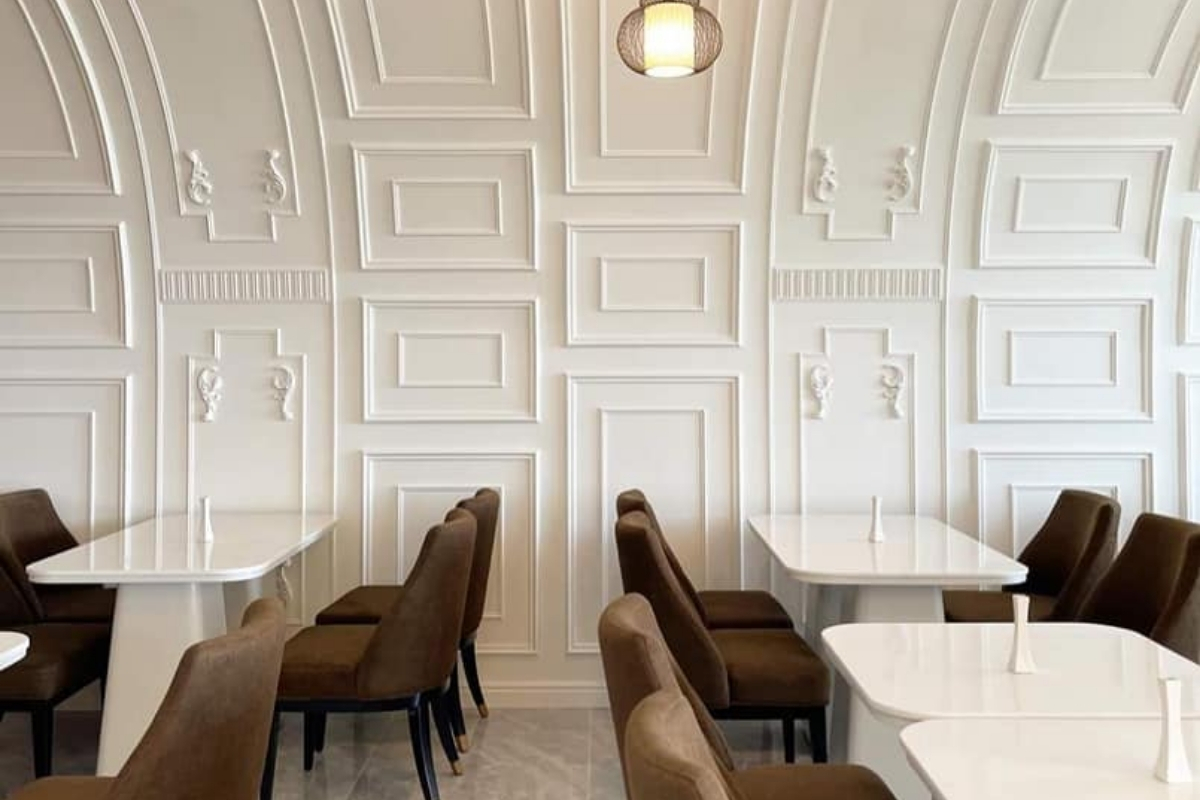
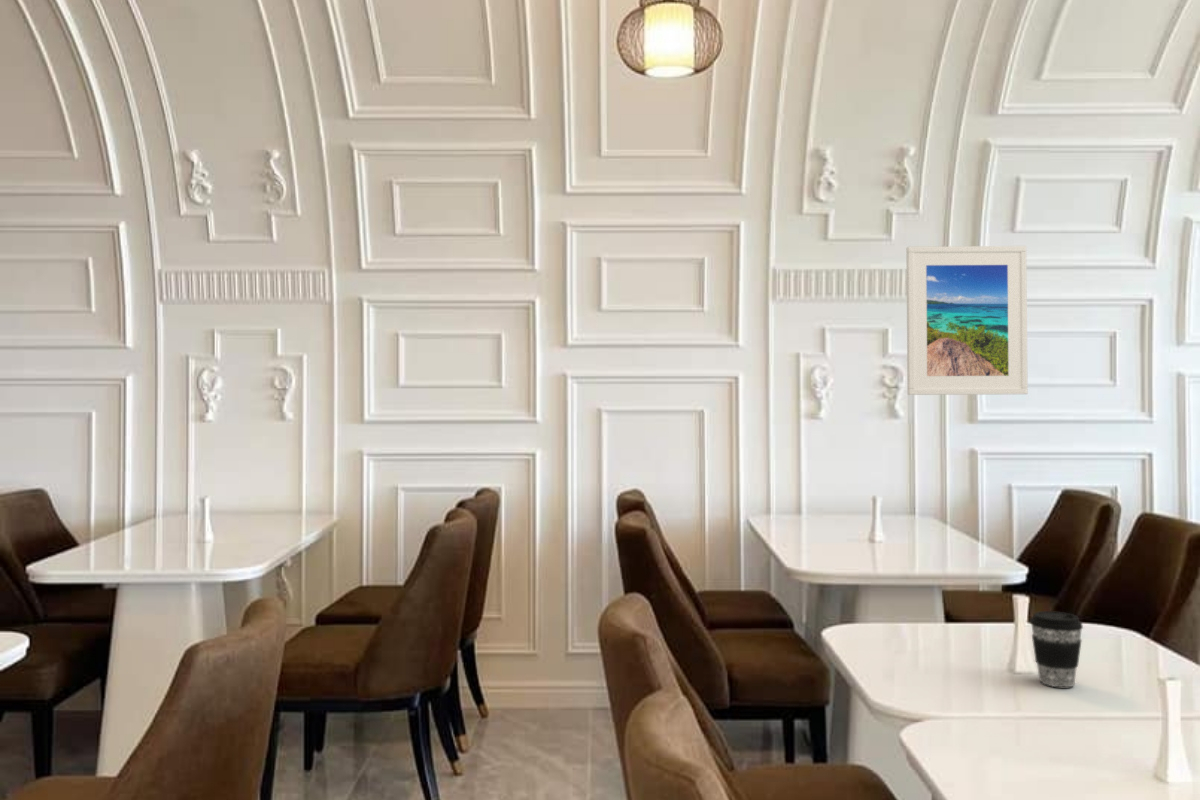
+ coffee cup [1029,610,1084,688]
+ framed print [906,245,1029,396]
